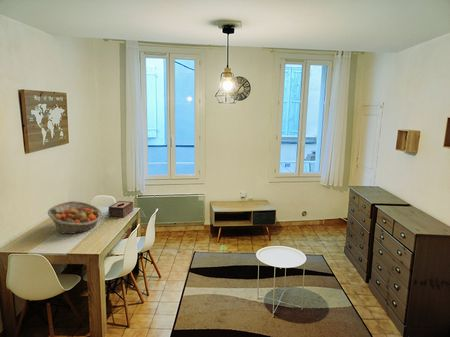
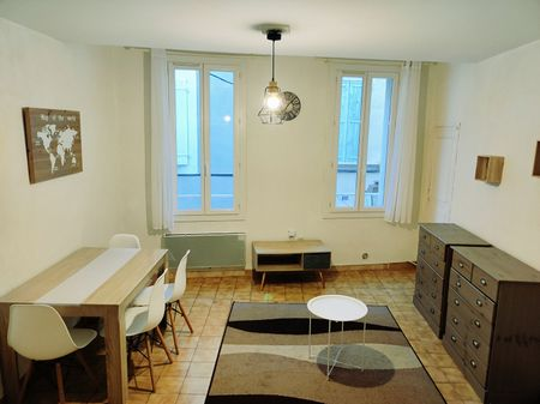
- tissue box [107,200,134,218]
- fruit basket [47,200,103,235]
